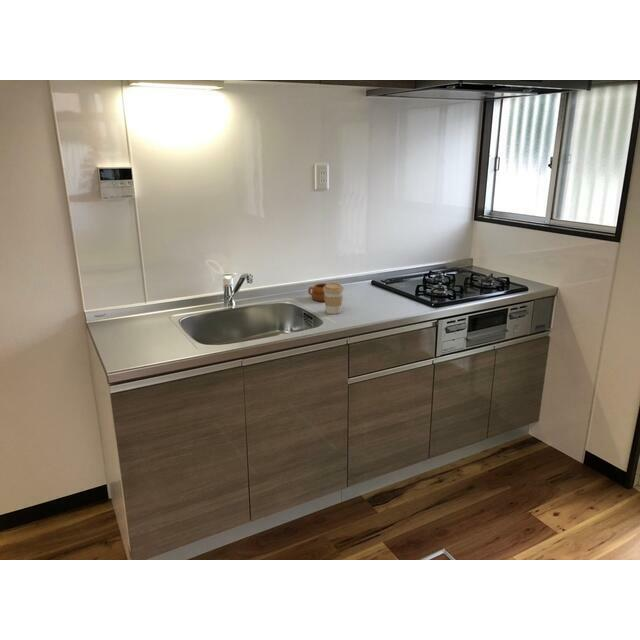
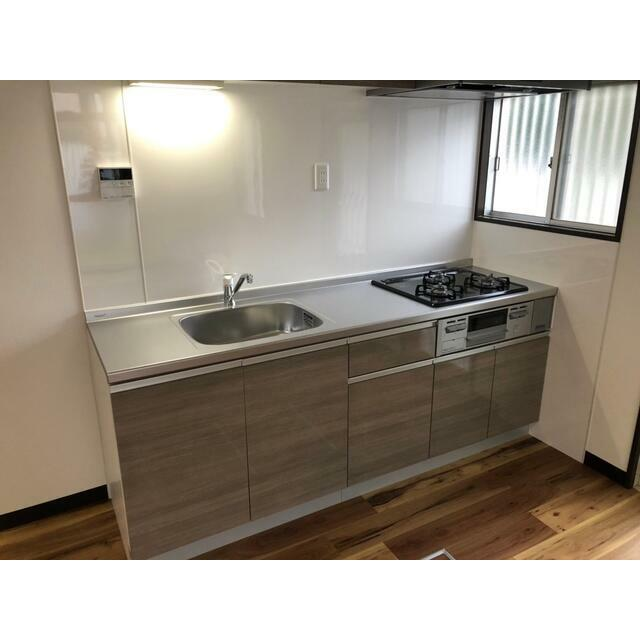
- coffee cup [323,282,345,315]
- teapot [307,282,328,302]
